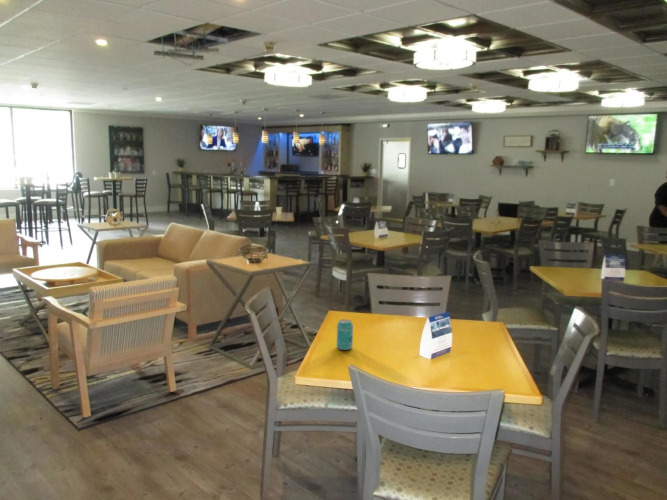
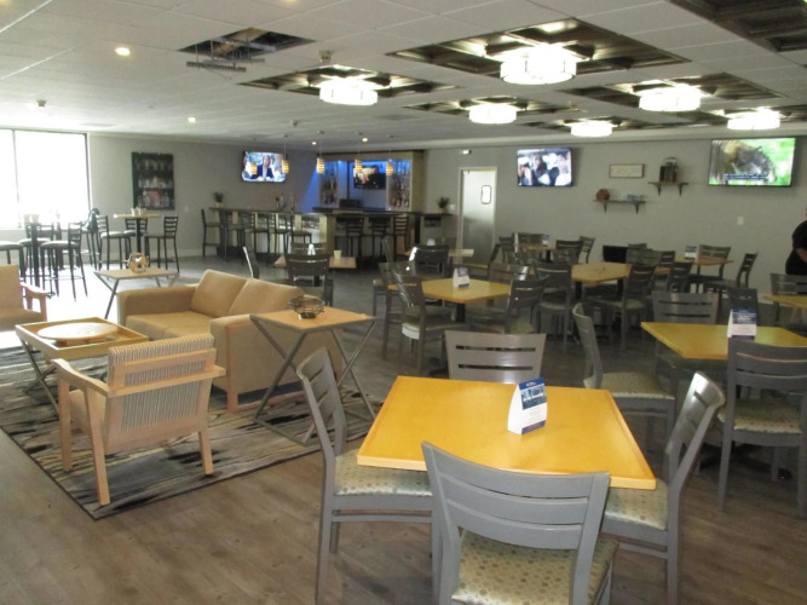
- beverage can [336,318,354,351]
